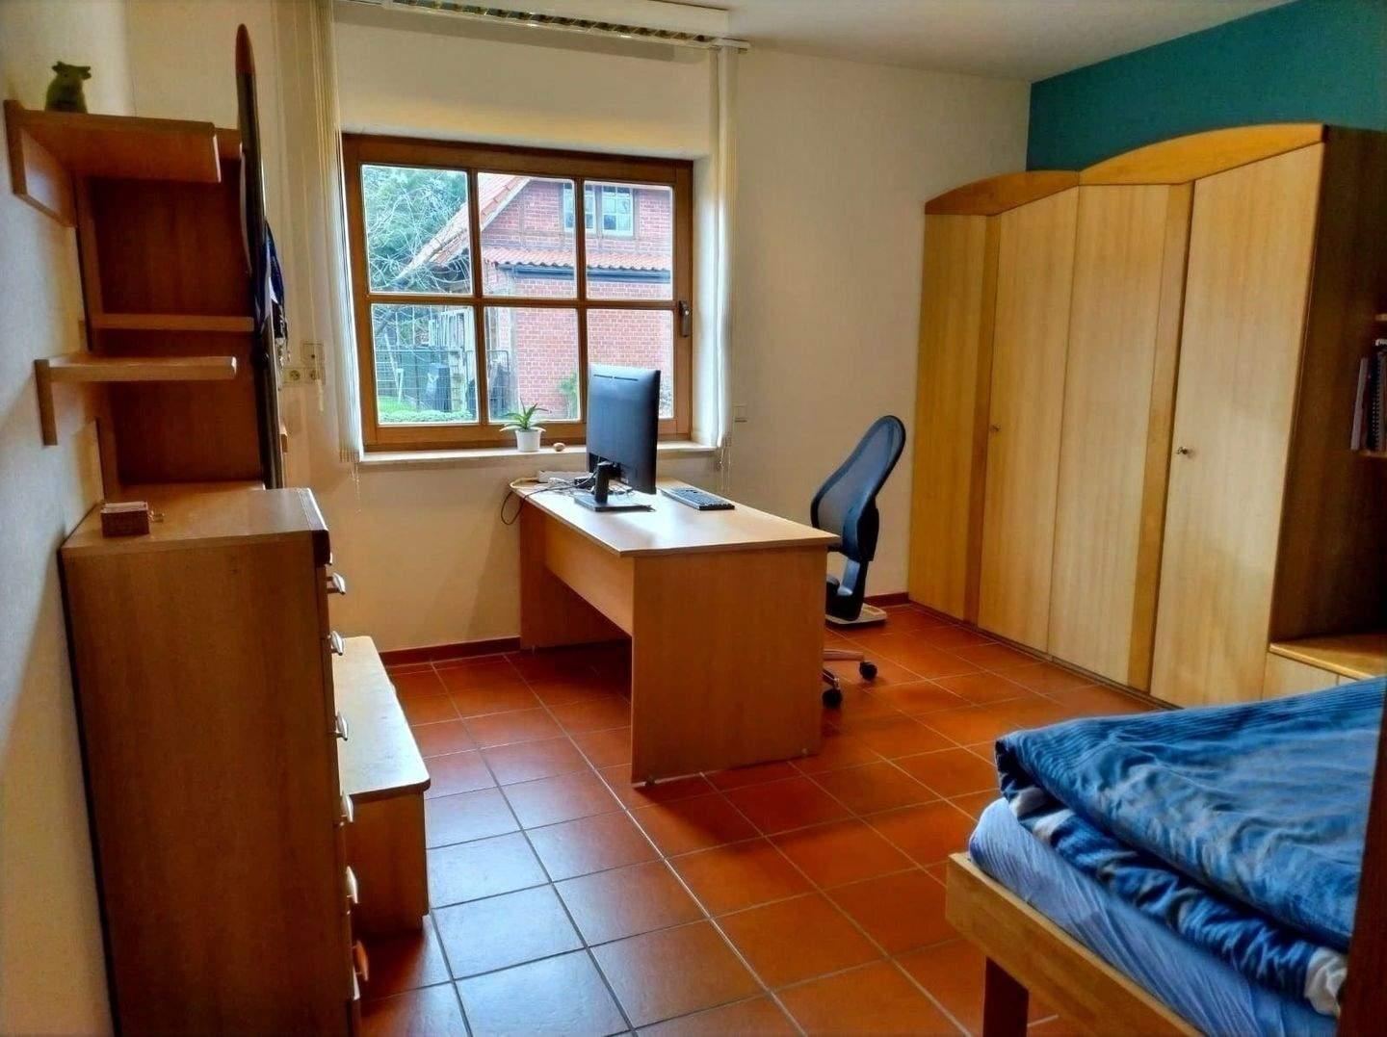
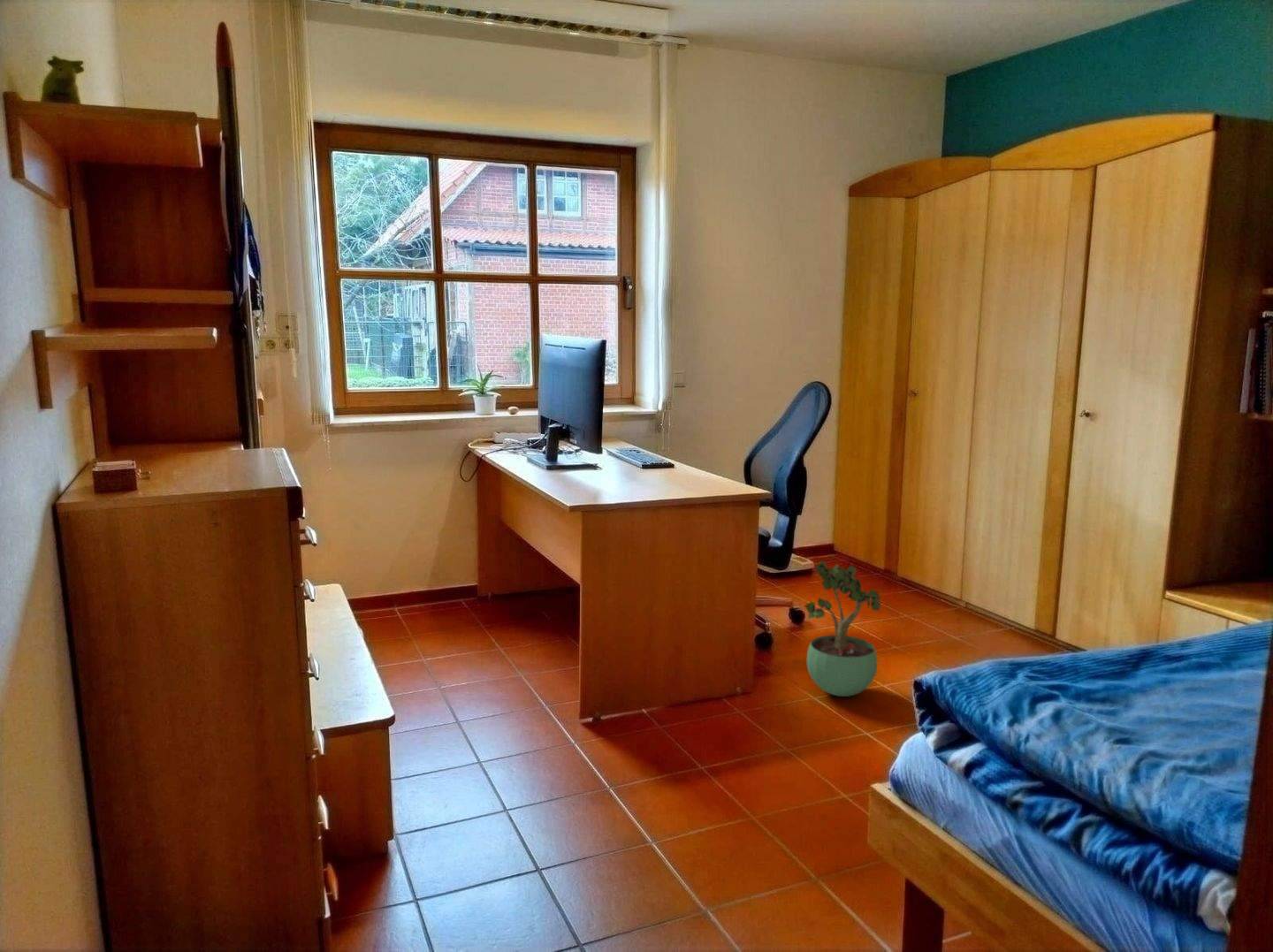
+ potted plant [804,560,883,697]
